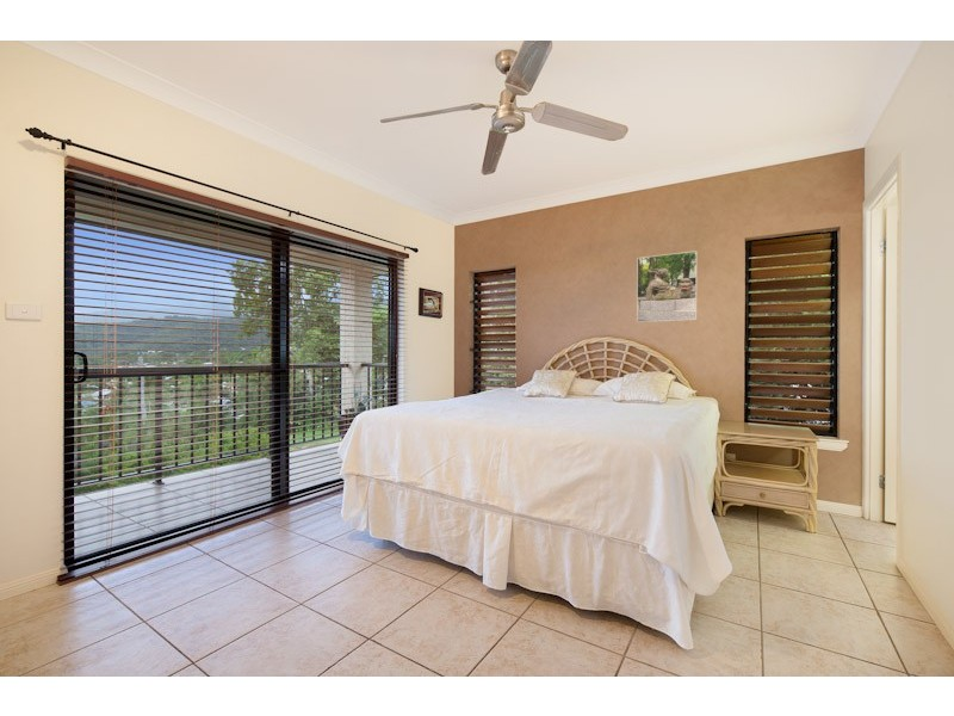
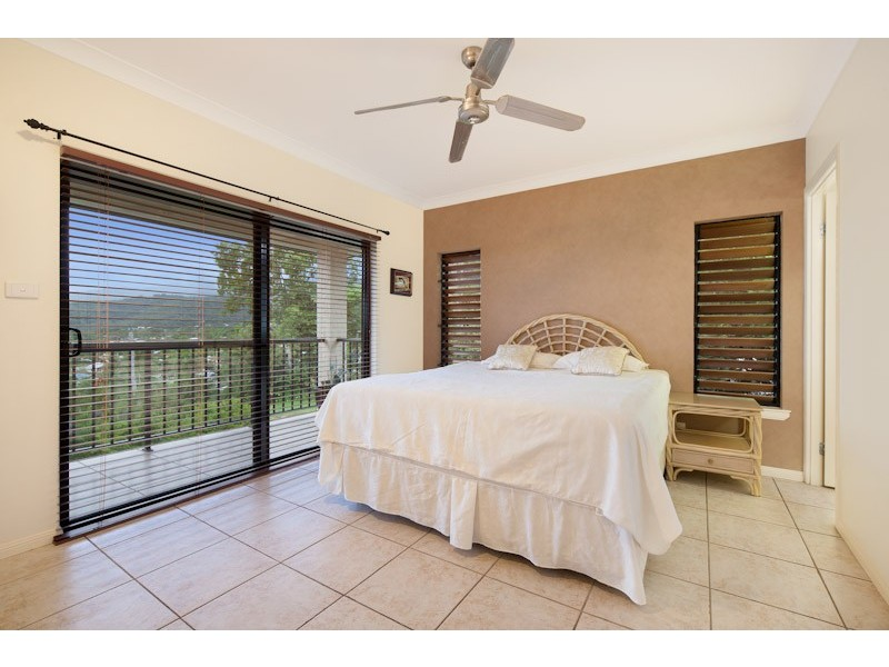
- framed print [636,249,698,323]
